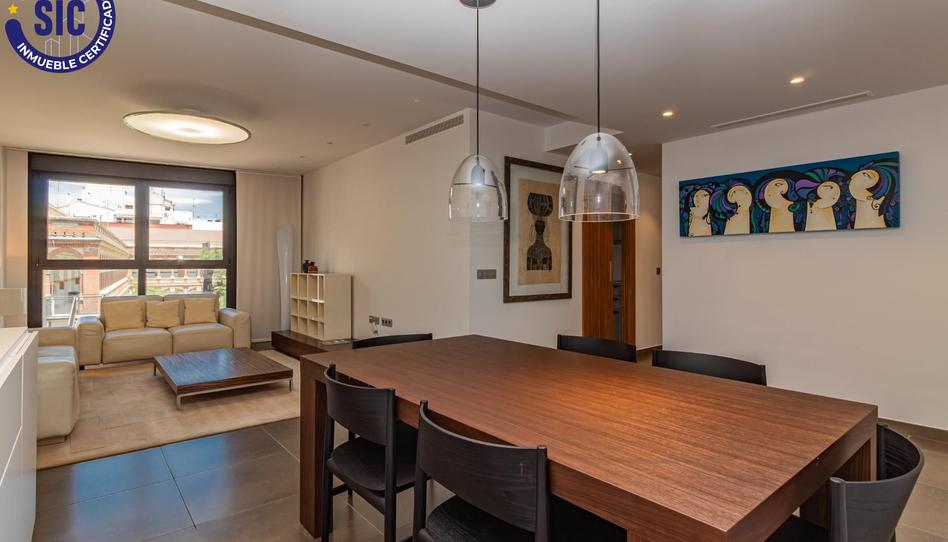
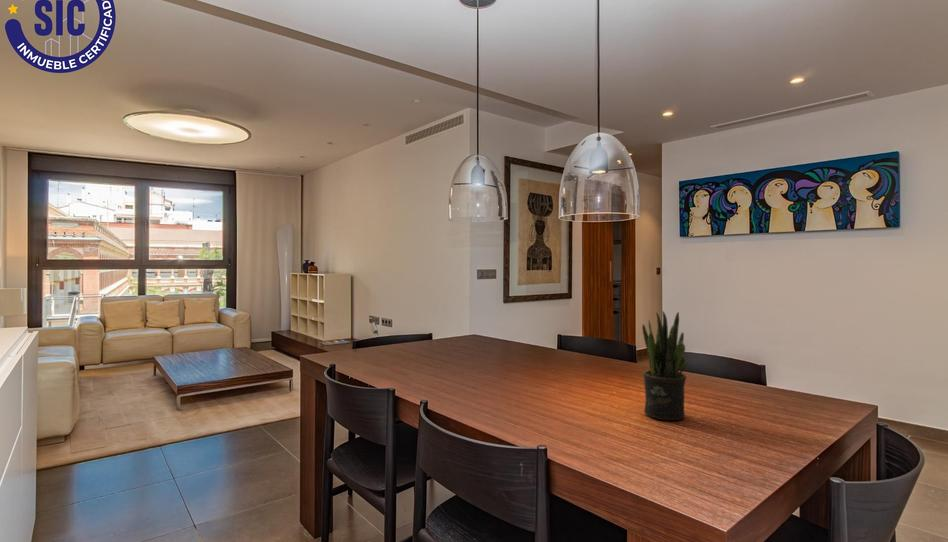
+ potted plant [641,310,690,421]
